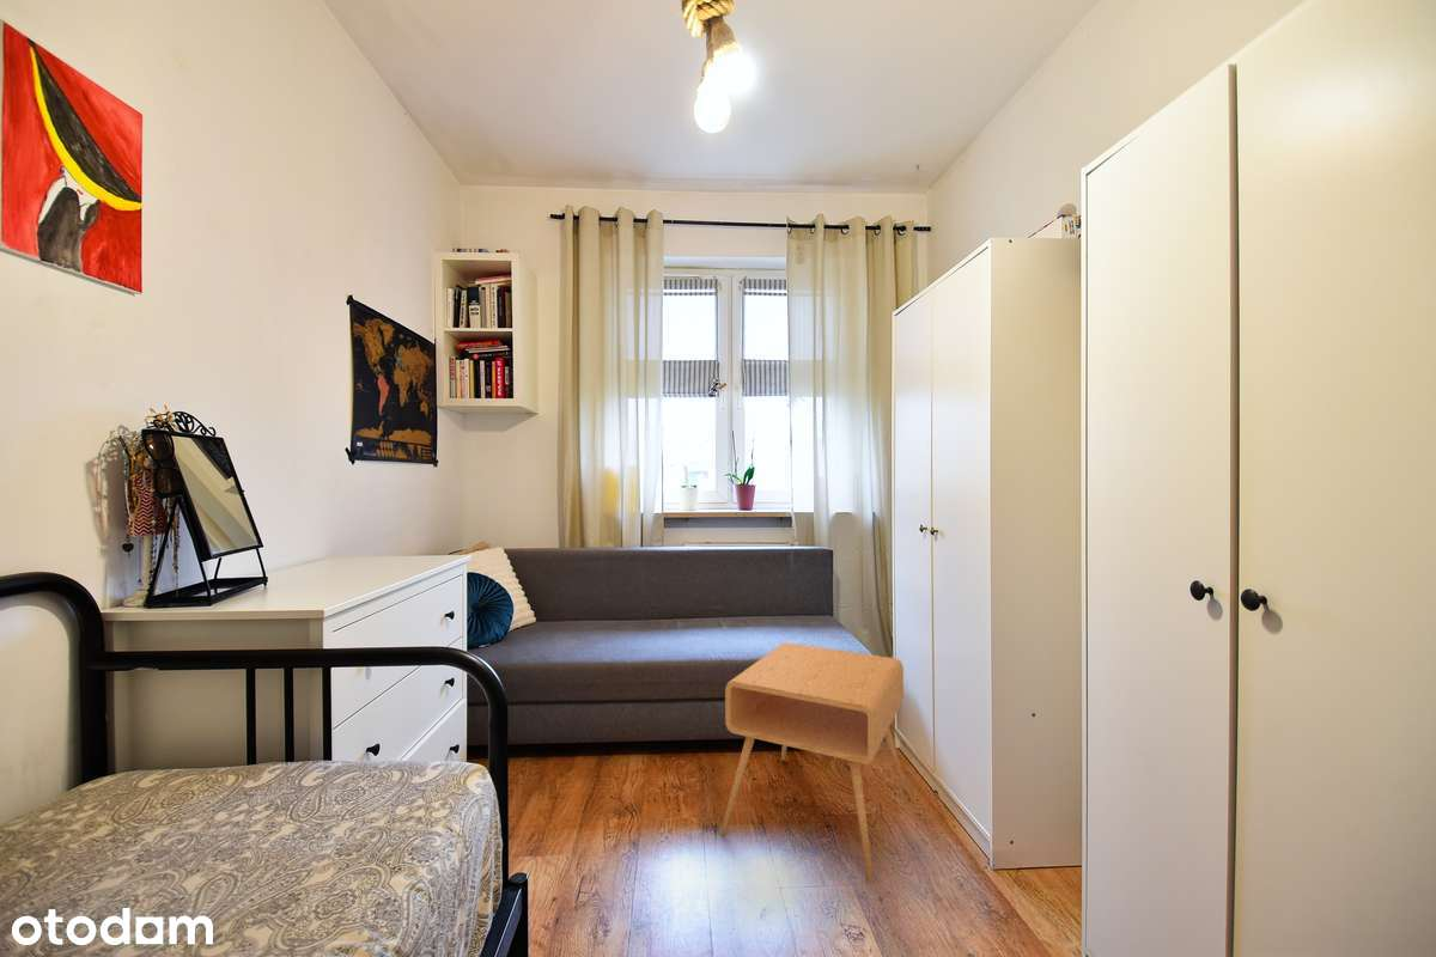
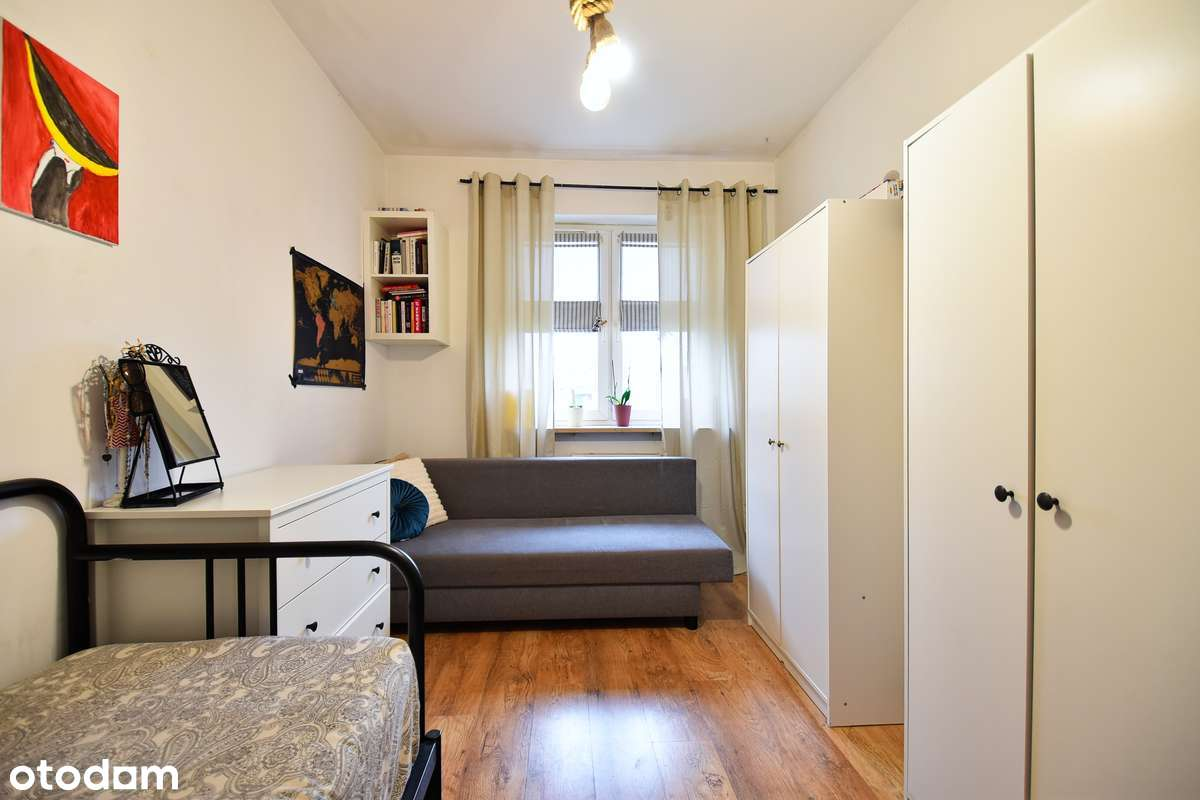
- side table [719,641,907,885]
